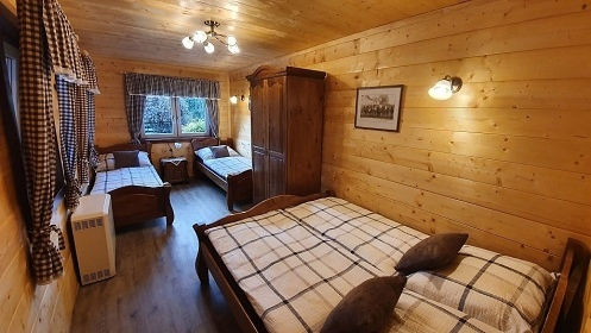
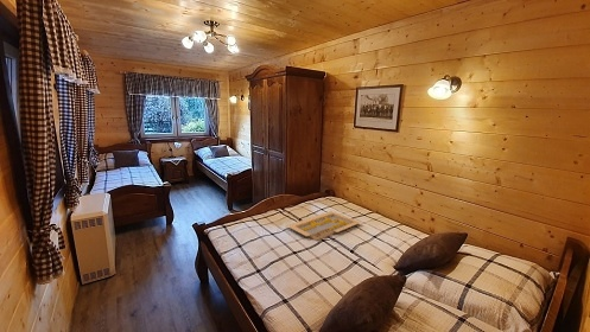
+ serving tray [286,210,362,242]
